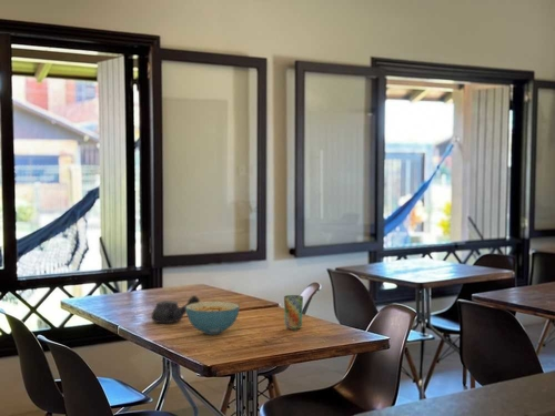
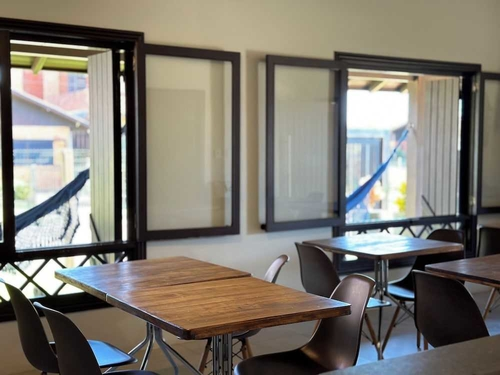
- cup [283,294,304,331]
- cereal bowl [185,301,241,335]
- teapot [150,294,201,324]
